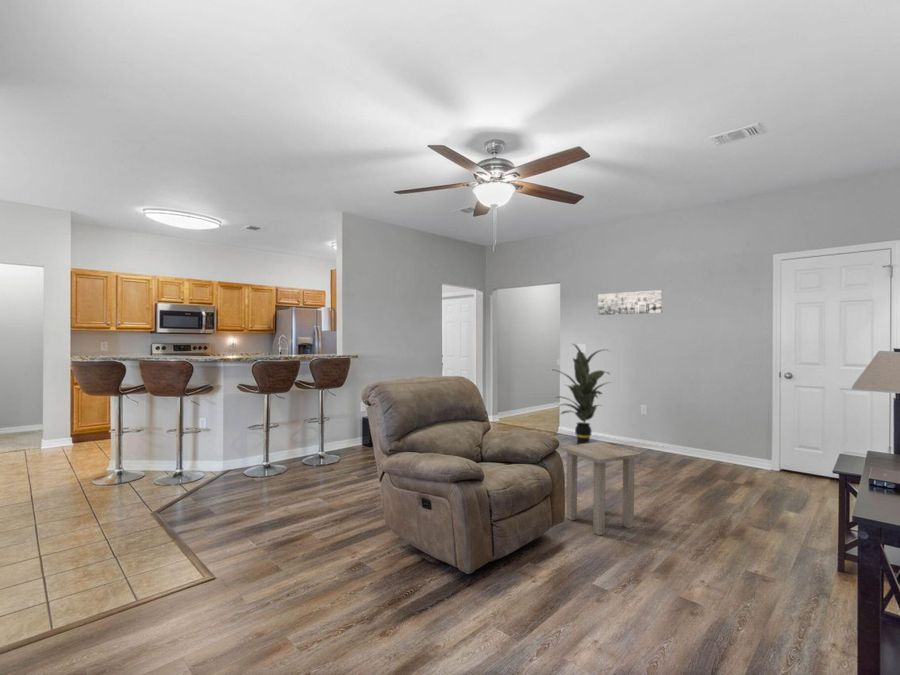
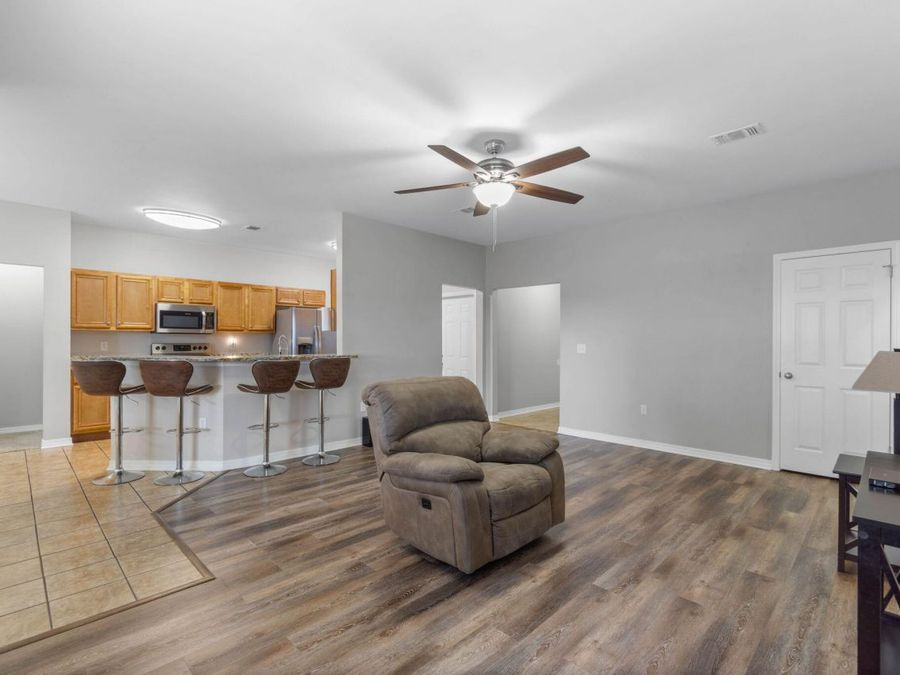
- side table [560,441,643,536]
- wall art [597,289,663,316]
- indoor plant [545,343,613,445]
